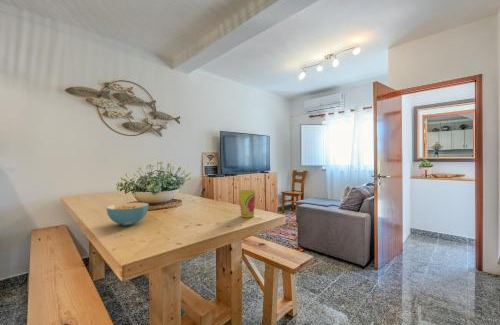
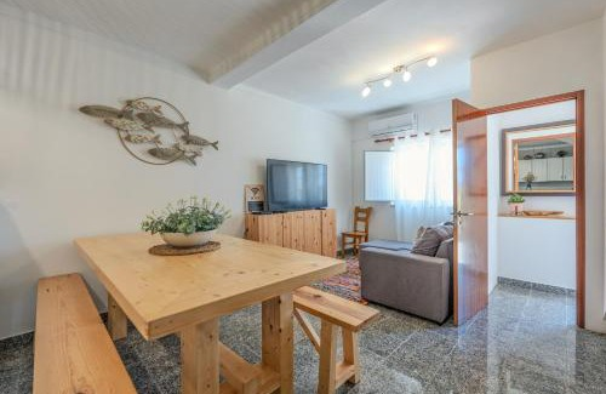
- cereal bowl [106,202,150,227]
- cup [238,189,256,218]
